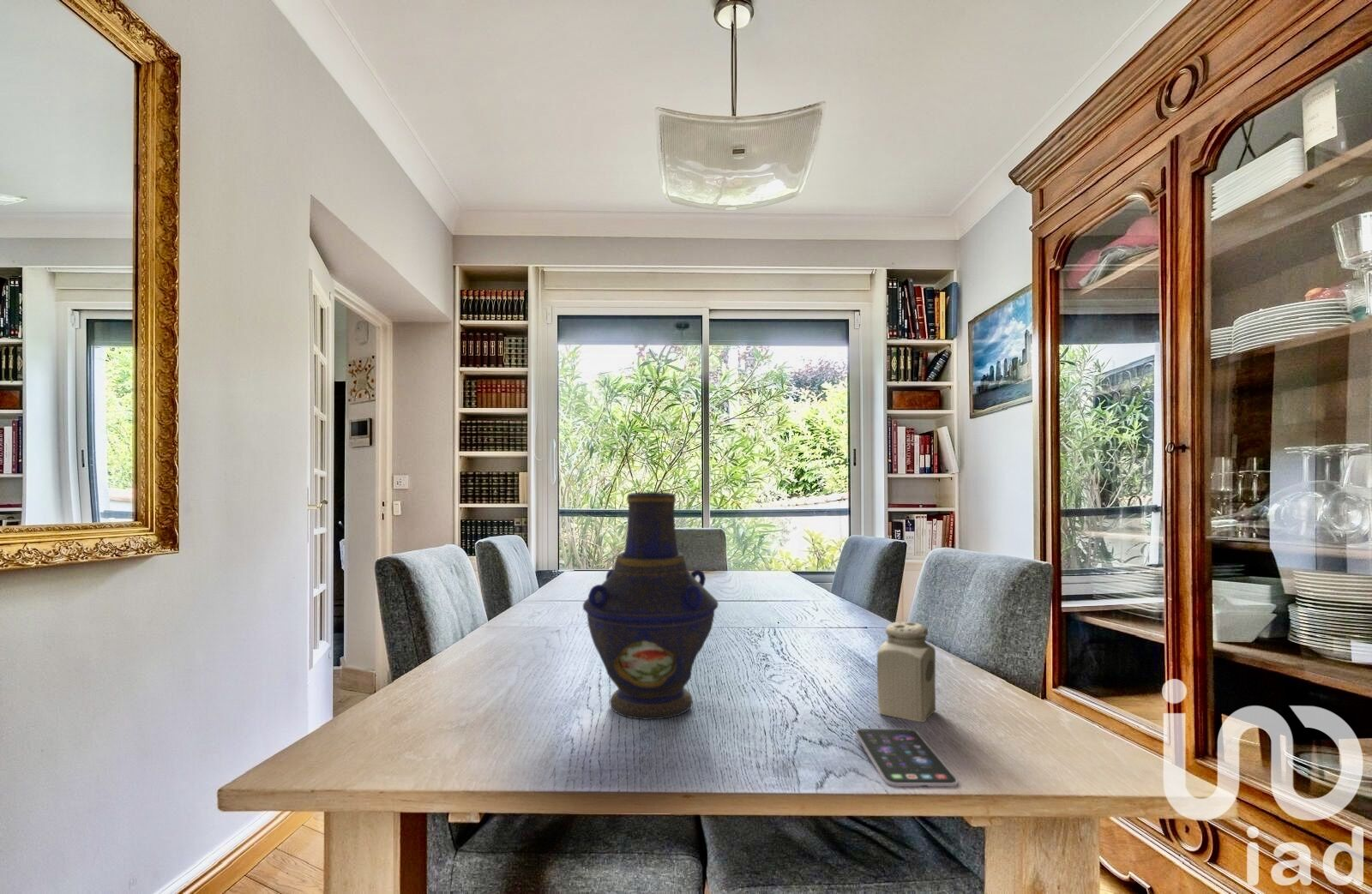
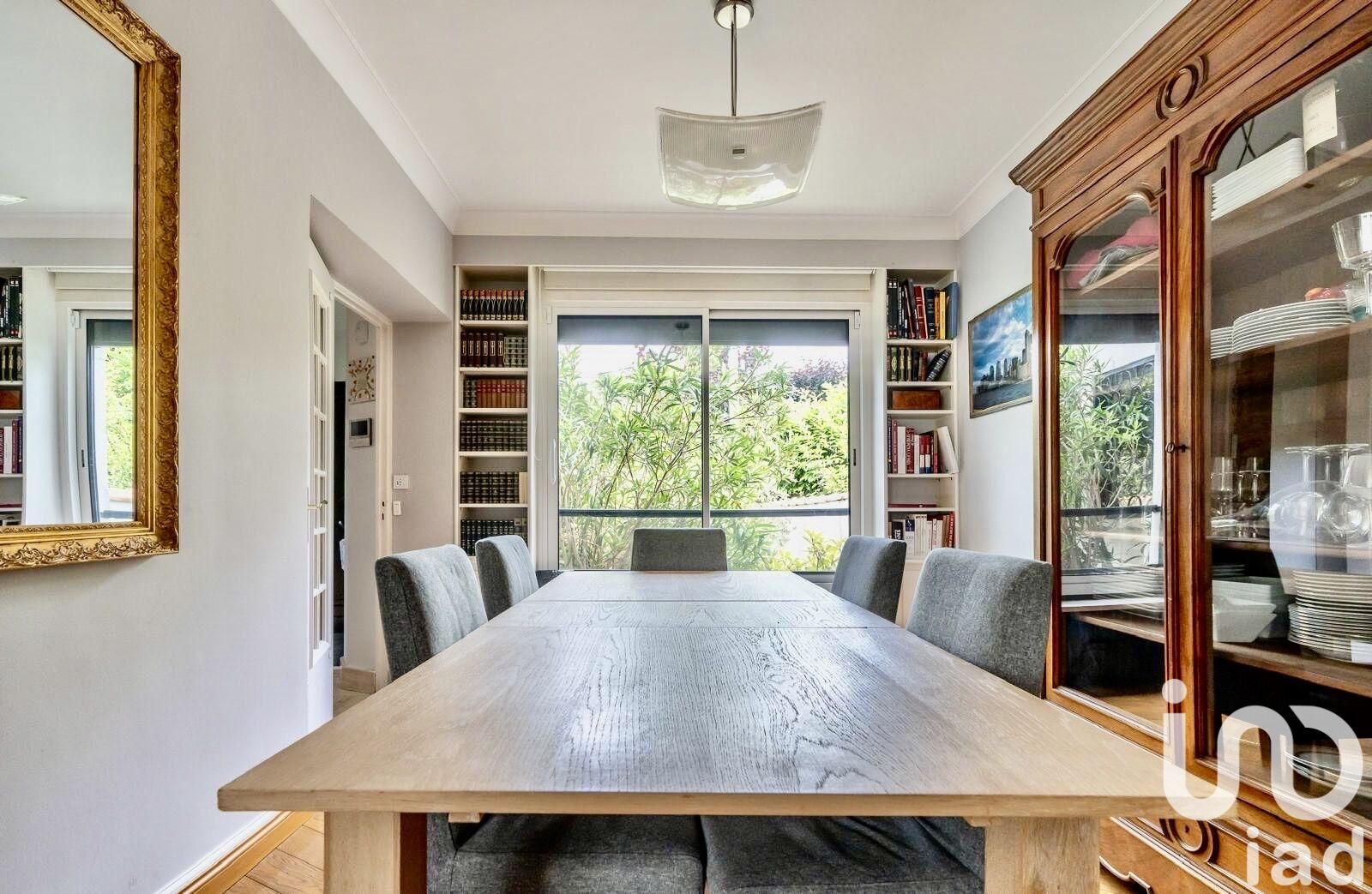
- salt shaker [876,621,936,723]
- smartphone [855,728,959,788]
- vase [582,491,719,721]
